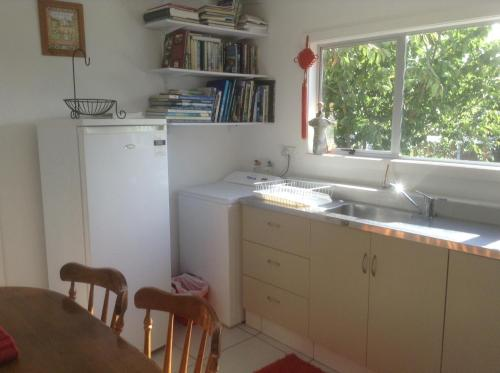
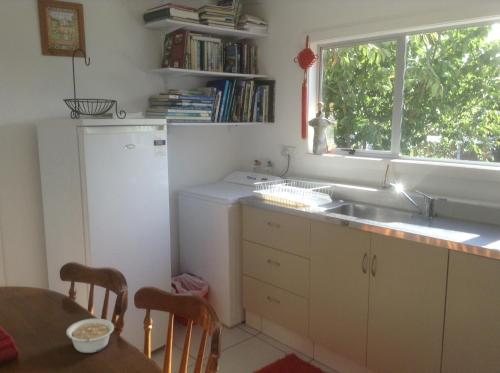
+ legume [65,318,115,354]
